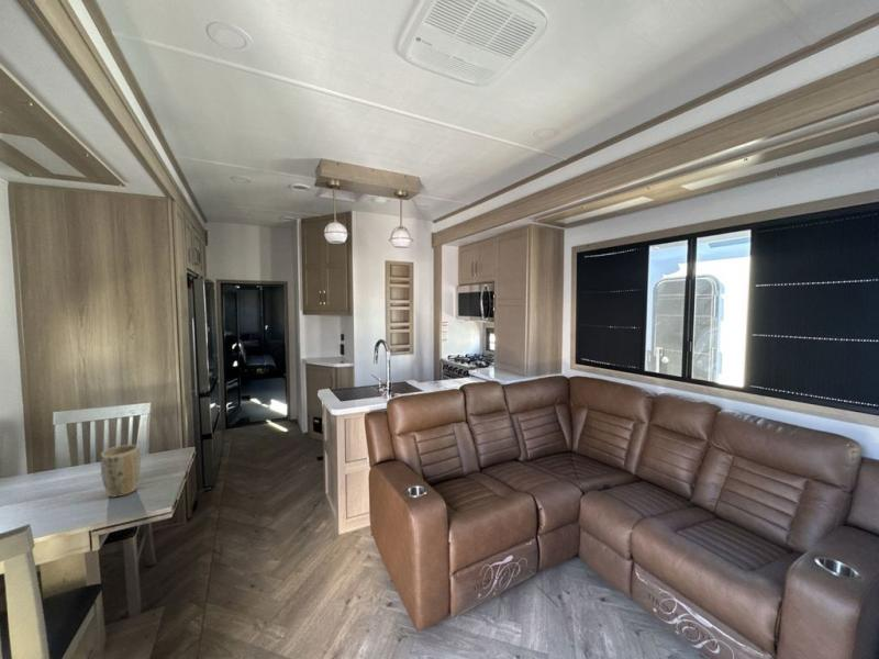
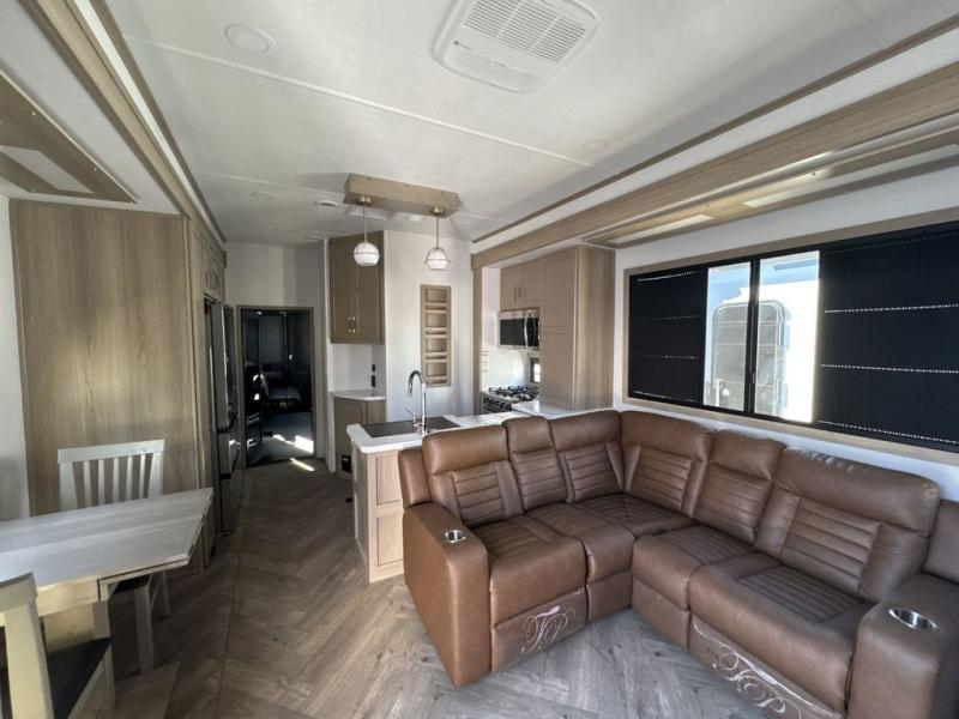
- plant pot [100,444,141,499]
